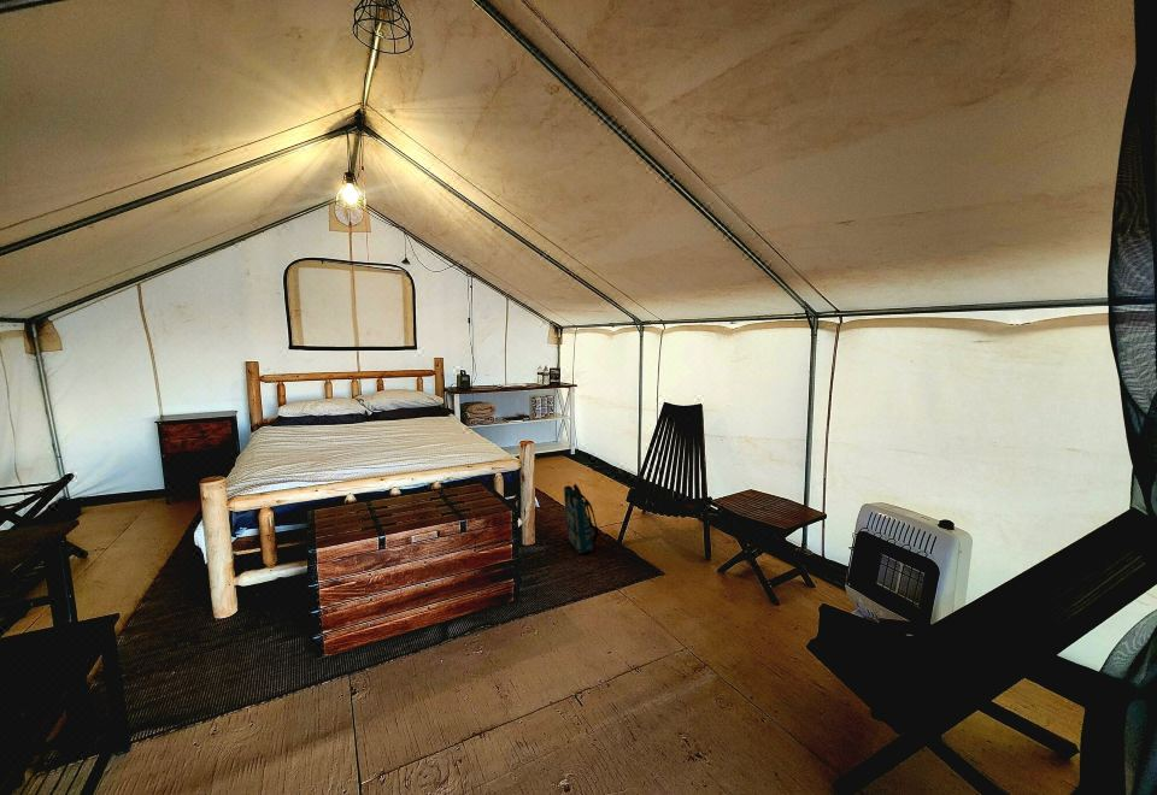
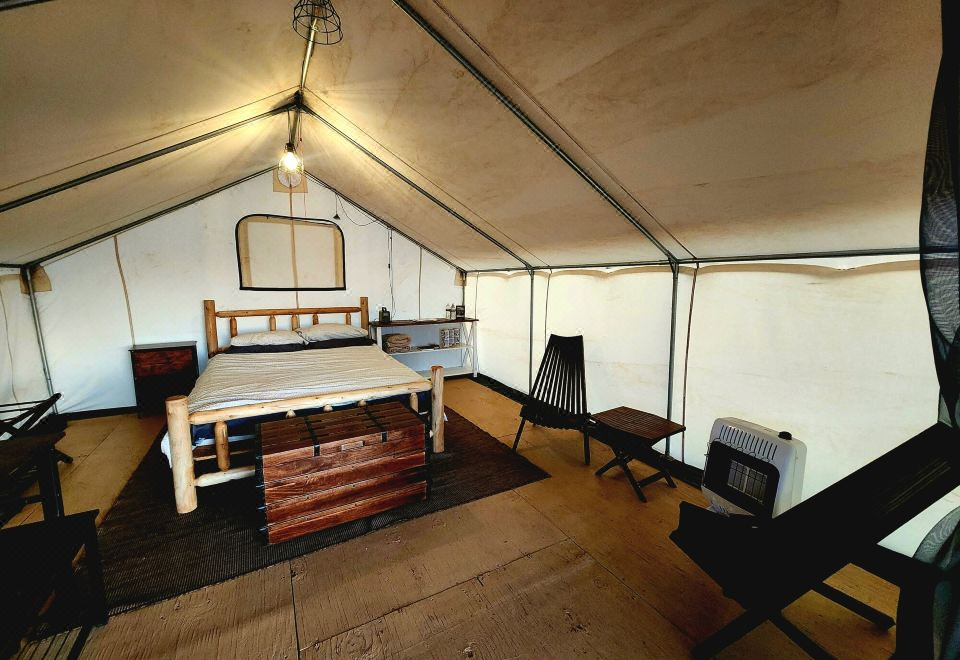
- tote bag [563,483,599,554]
